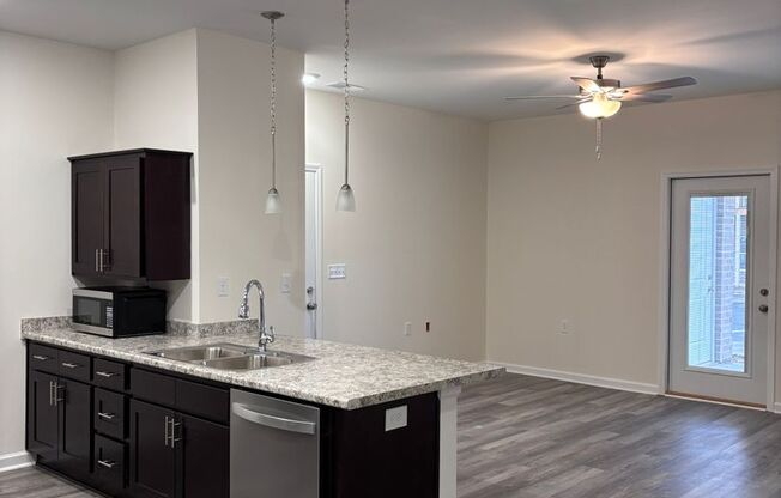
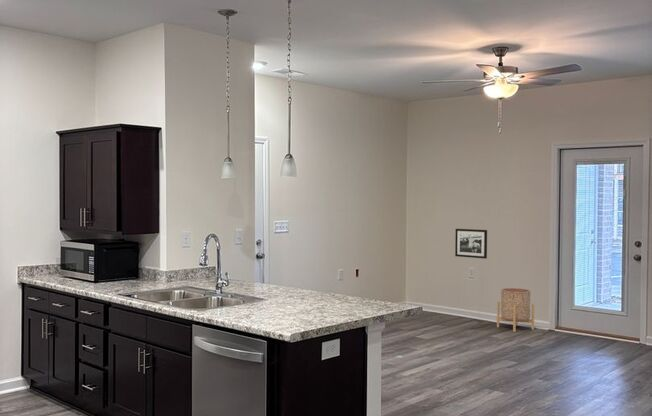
+ picture frame [454,228,488,260]
+ planter [496,287,535,333]
